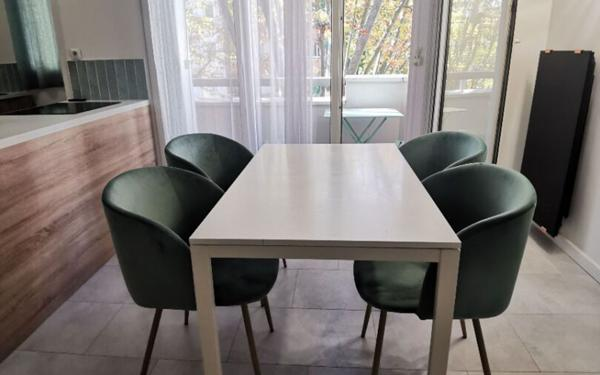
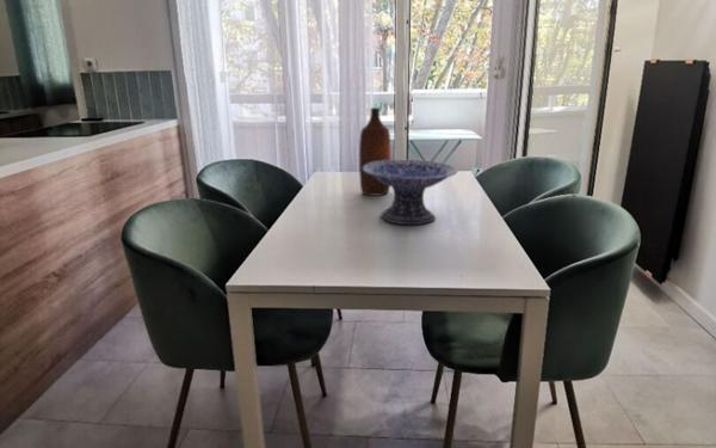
+ bottle [358,106,393,197]
+ decorative bowl [363,159,459,226]
